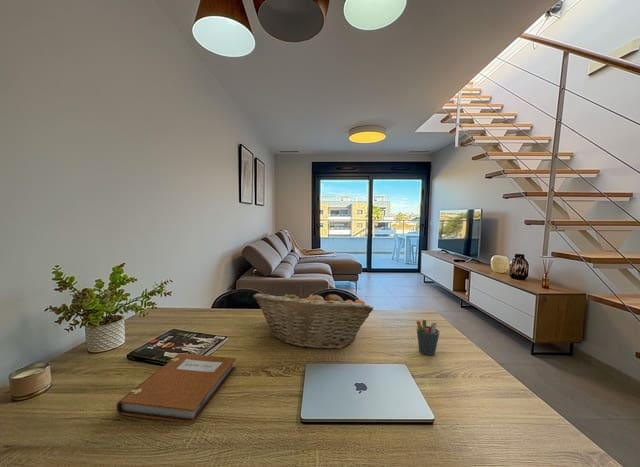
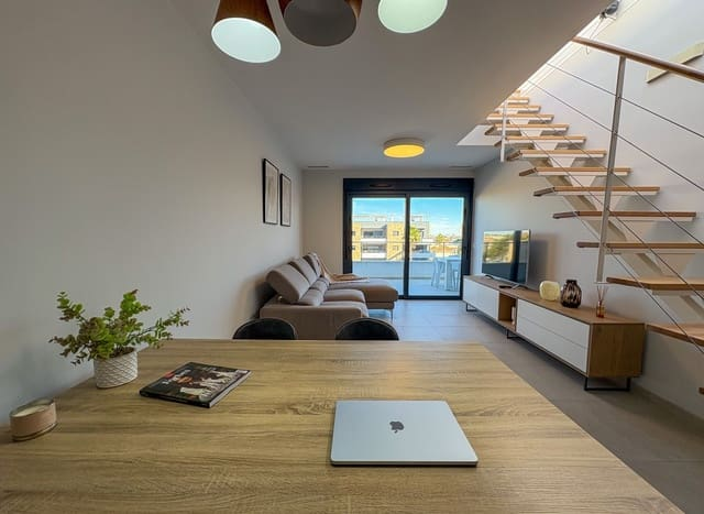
- notebook [115,352,237,424]
- pen holder [415,319,441,356]
- fruit basket [252,290,374,350]
